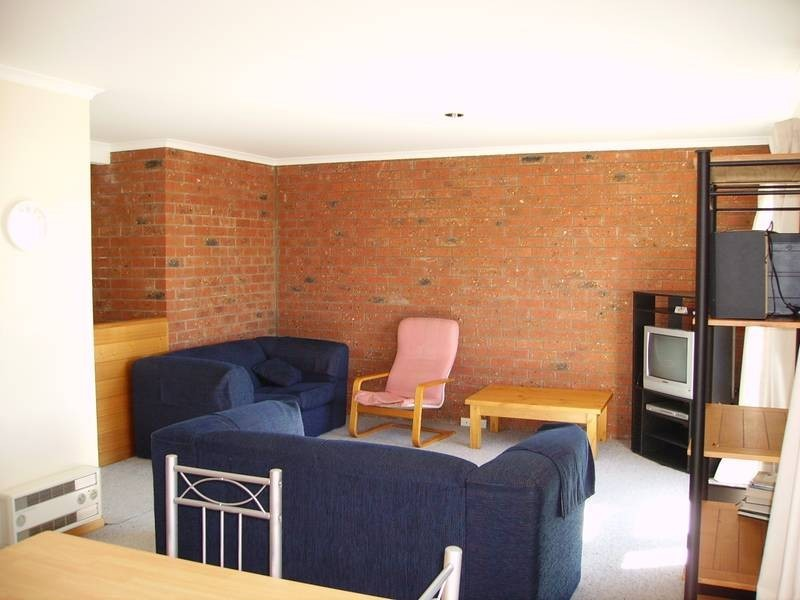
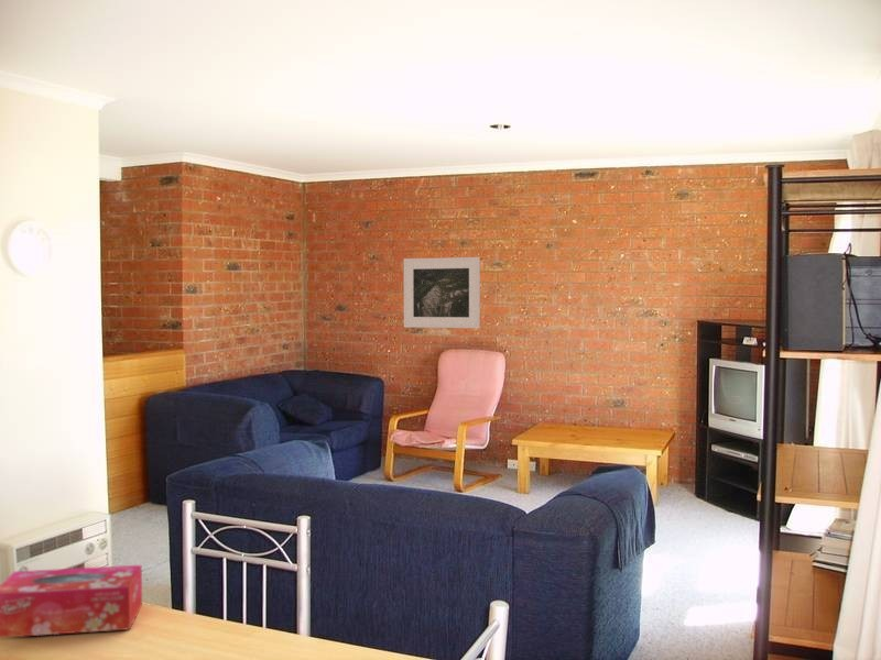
+ tissue box [0,564,143,639]
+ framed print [403,256,481,329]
